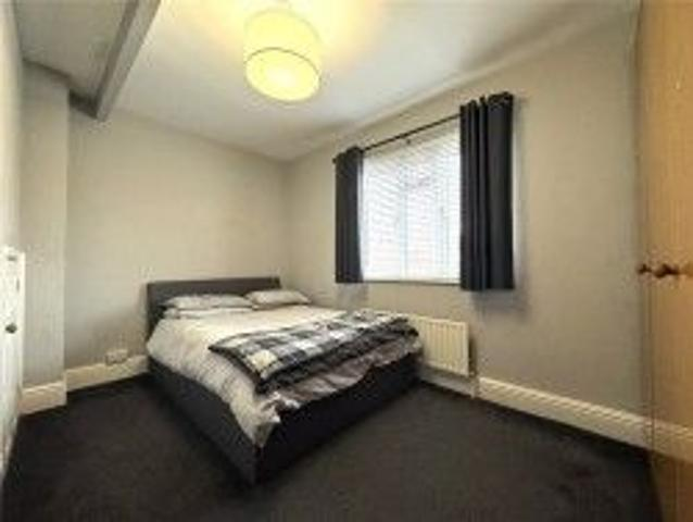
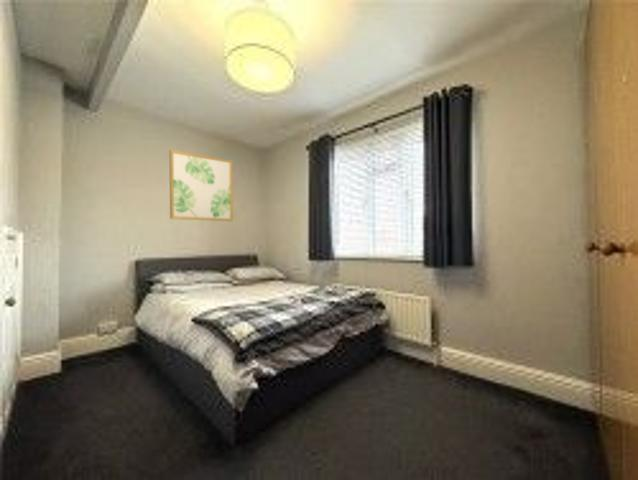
+ wall art [169,149,234,222]
